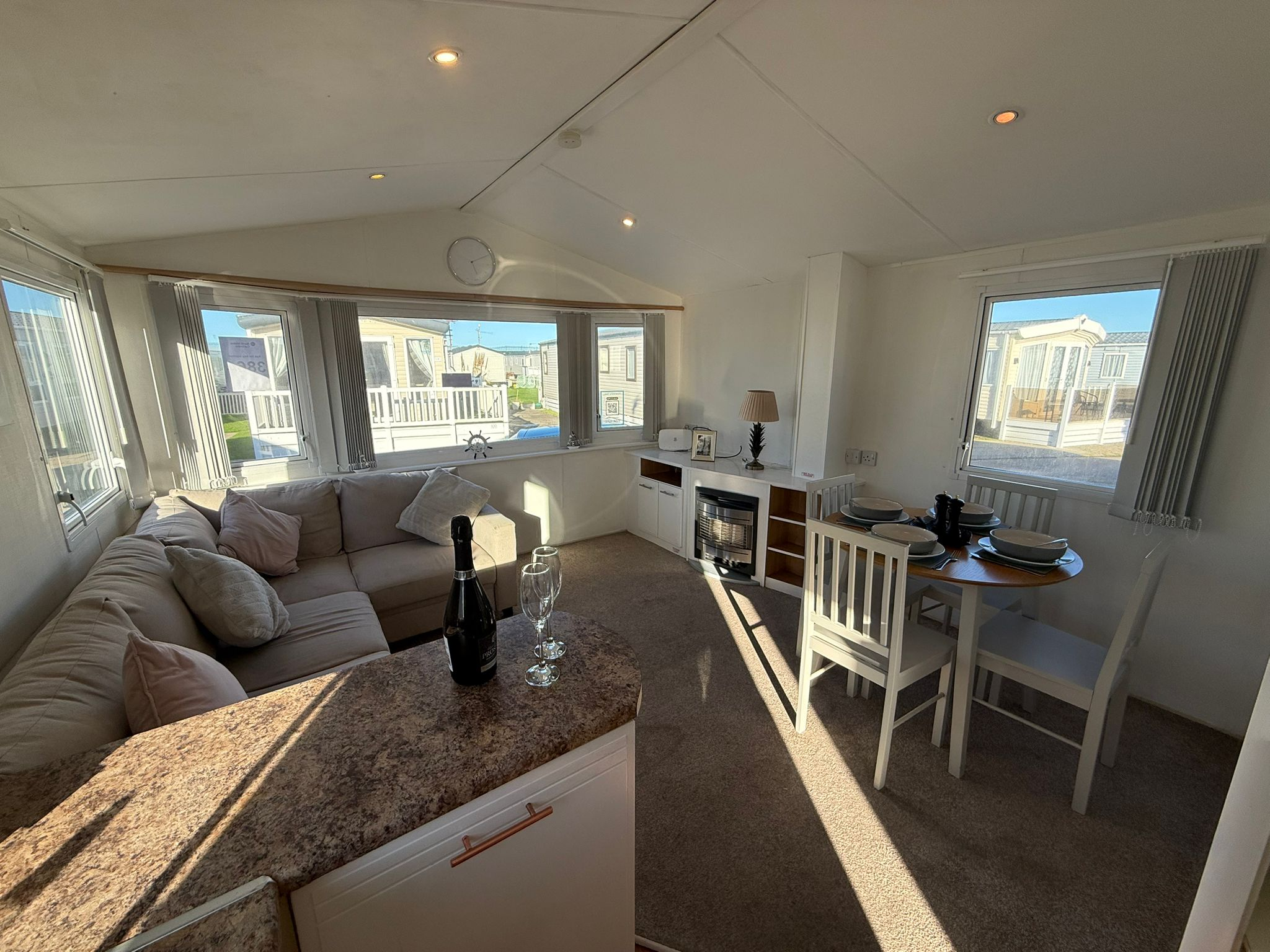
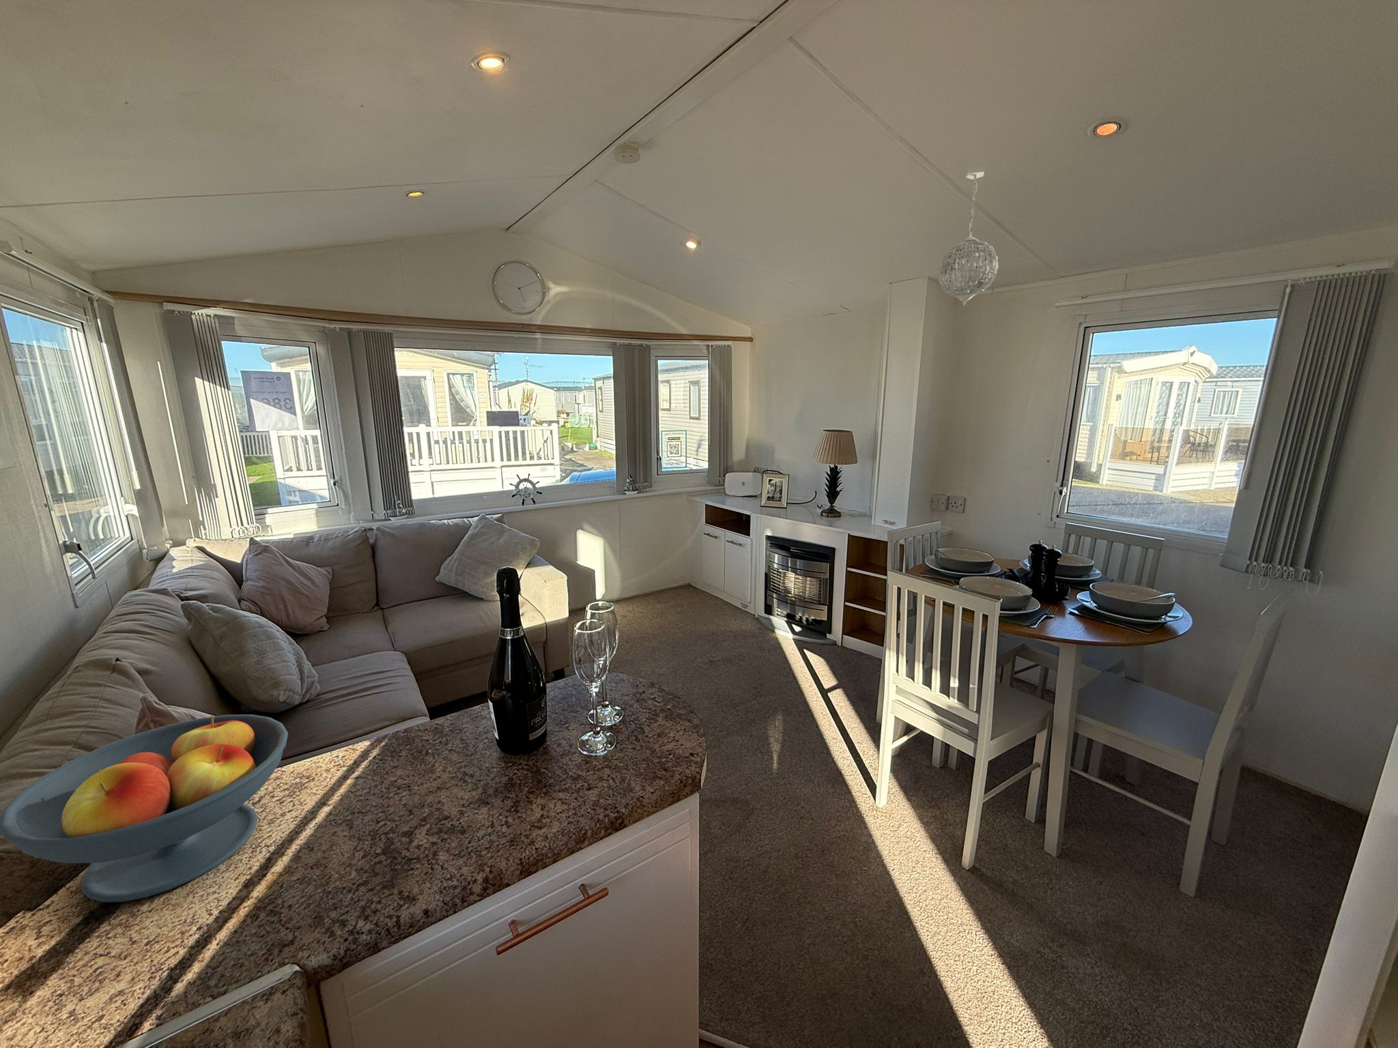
+ fruit bowl [0,713,288,903]
+ pendant light [937,166,1000,308]
